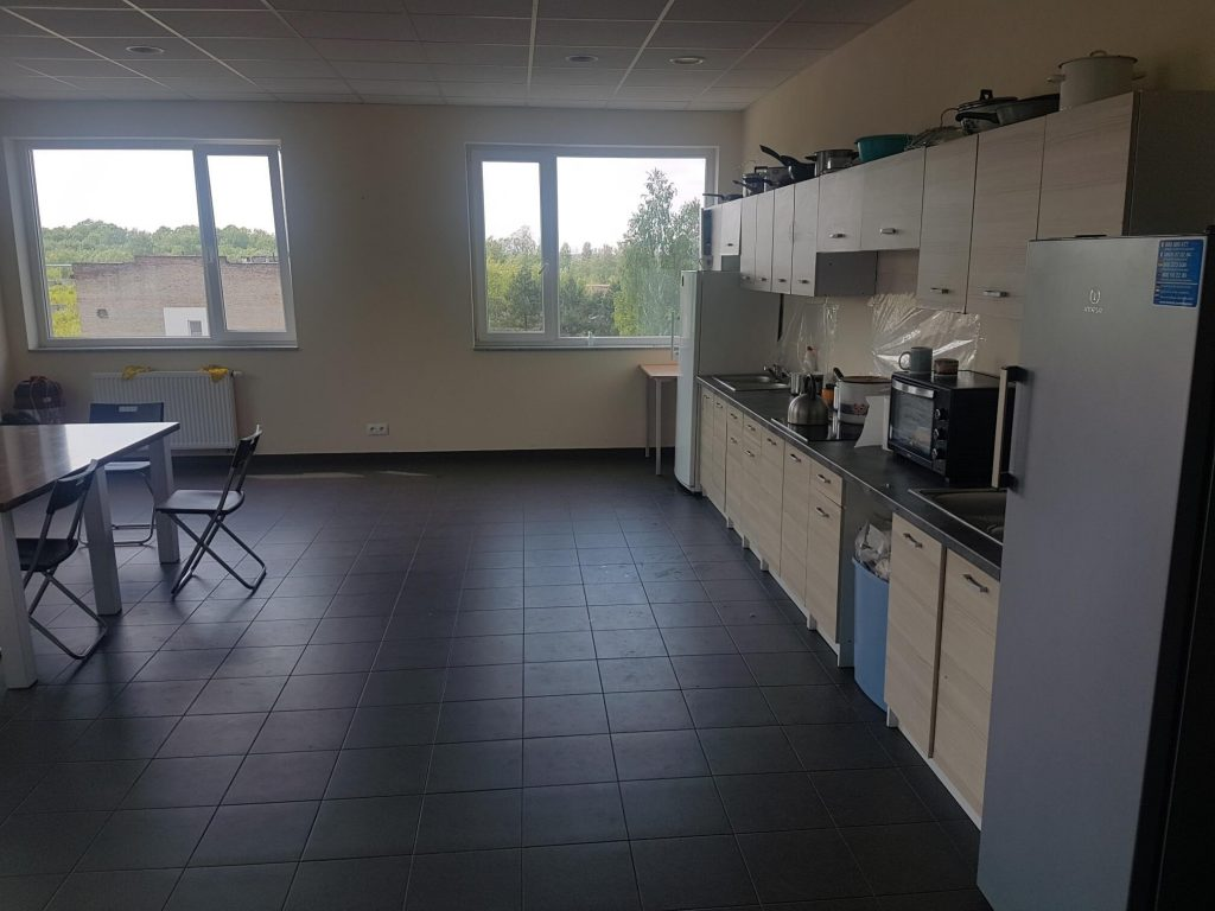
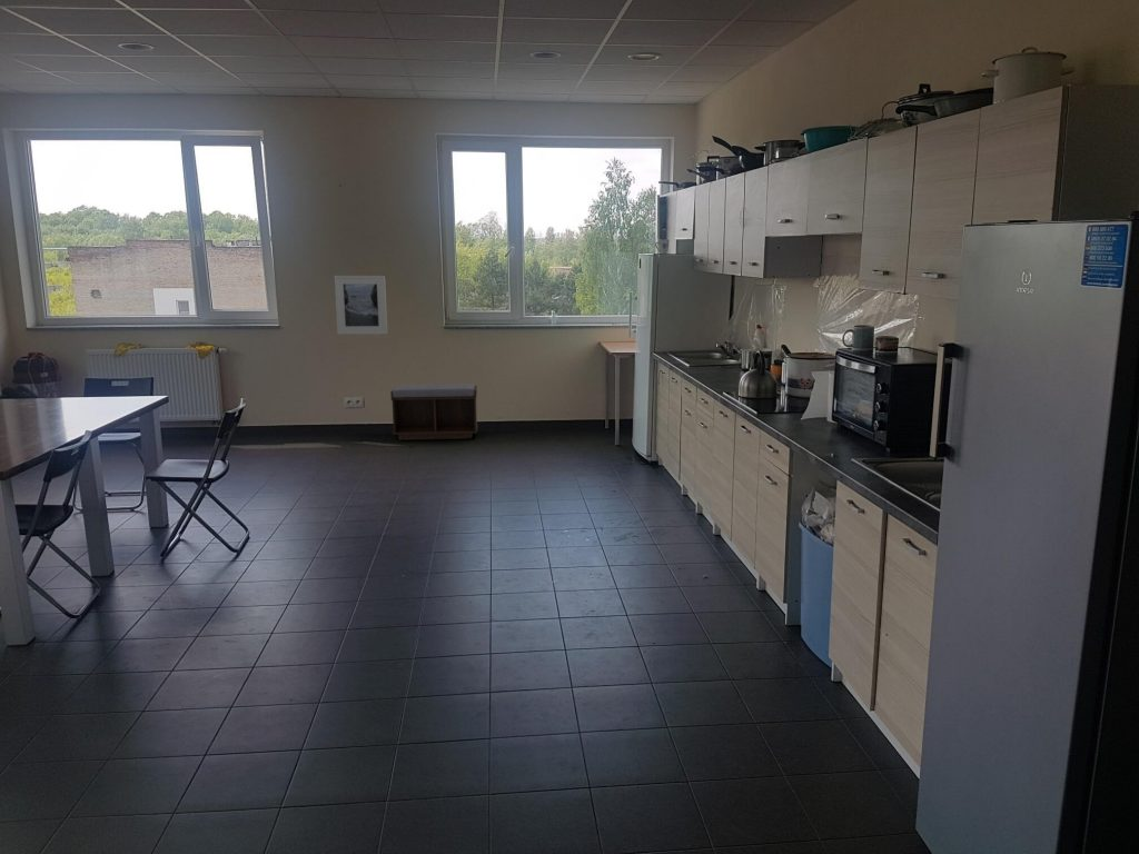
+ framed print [334,275,388,336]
+ bench [389,383,478,441]
